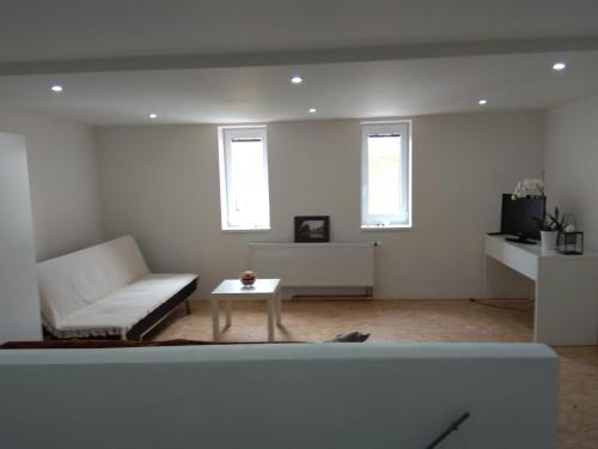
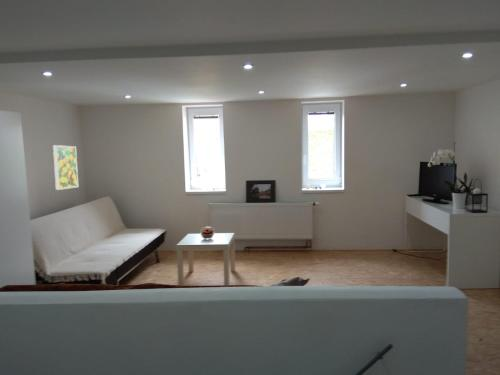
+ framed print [52,144,79,191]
